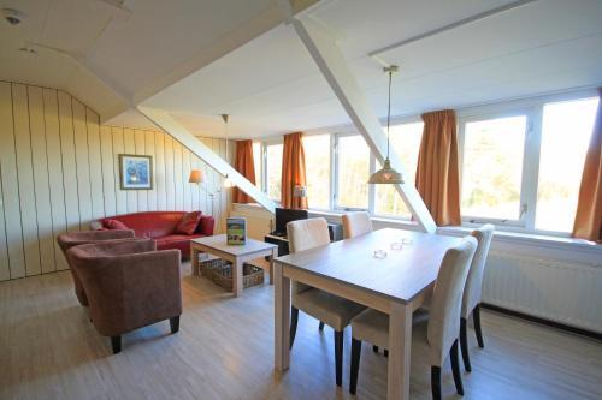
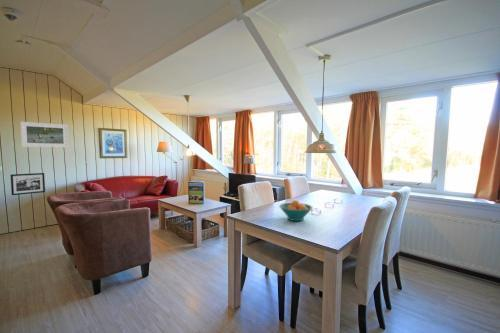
+ fruit bowl [278,199,314,222]
+ picture frame [10,172,46,196]
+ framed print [19,121,69,149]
